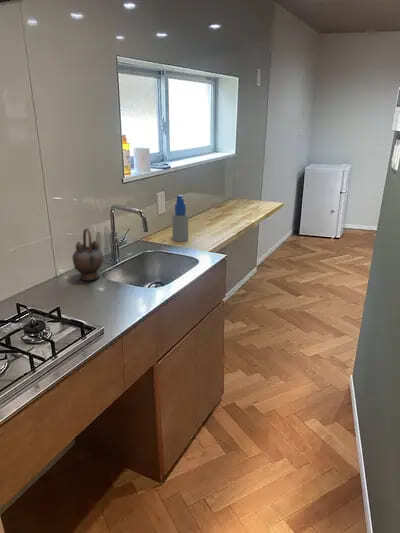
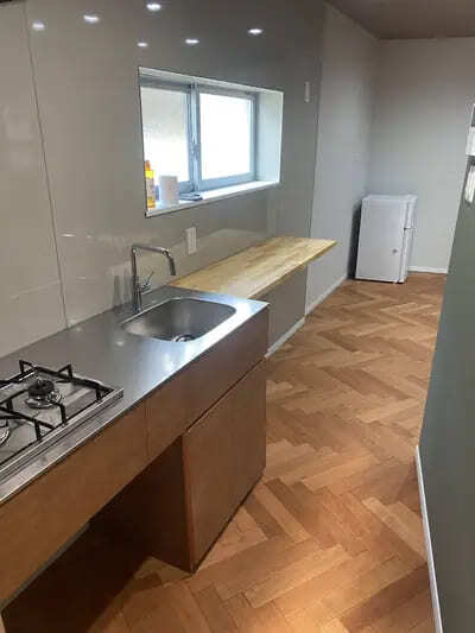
- teapot [71,227,104,281]
- spray bottle [171,194,189,243]
